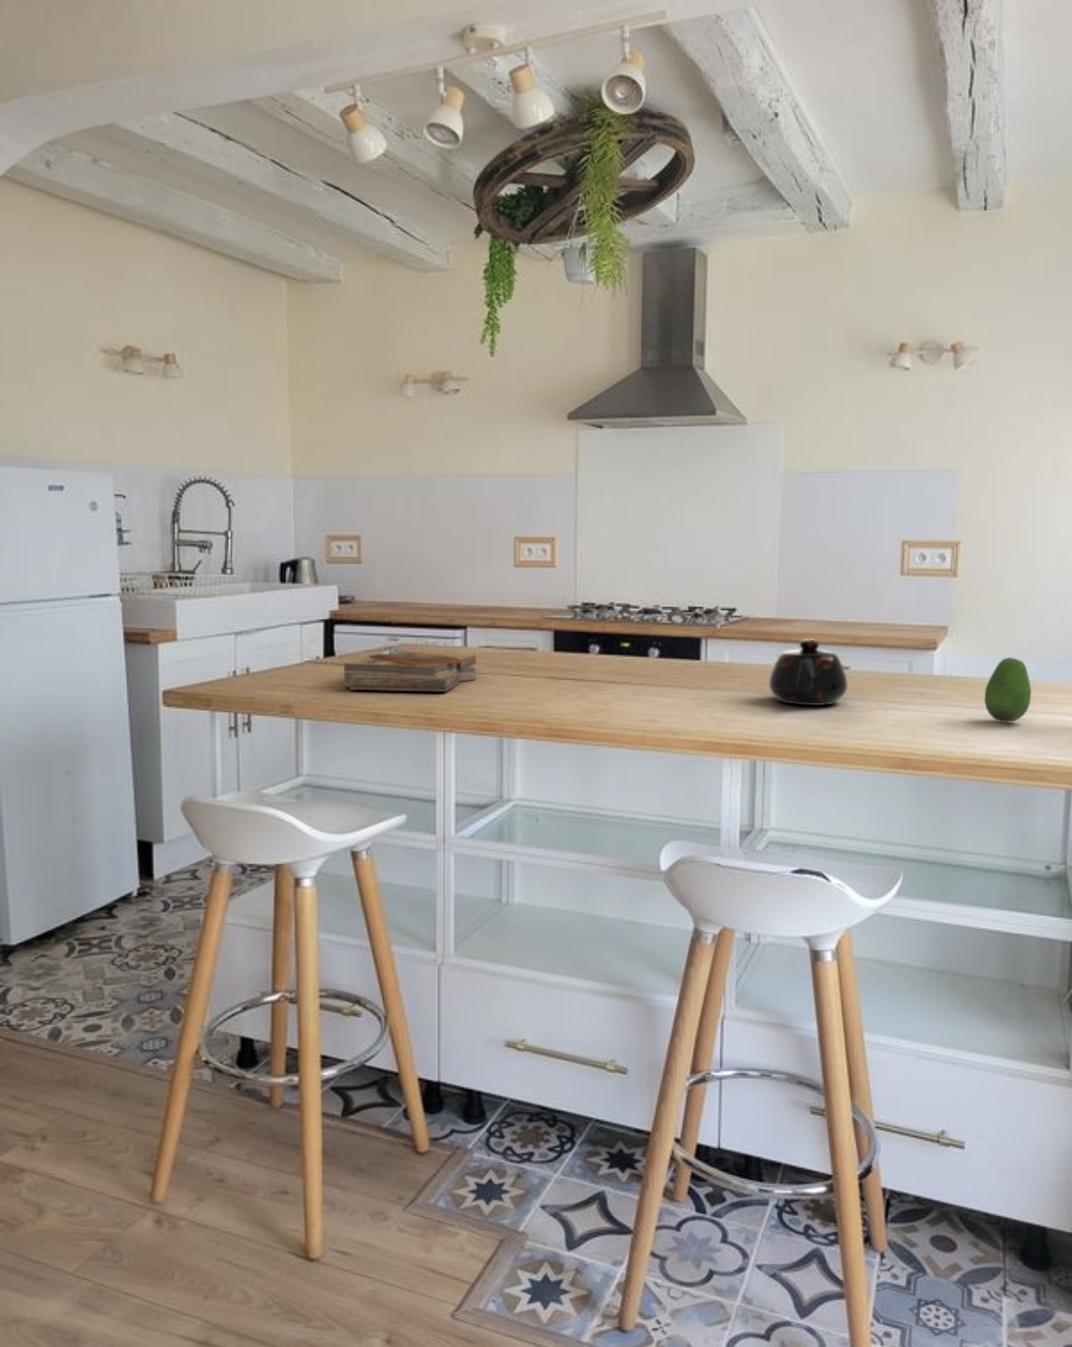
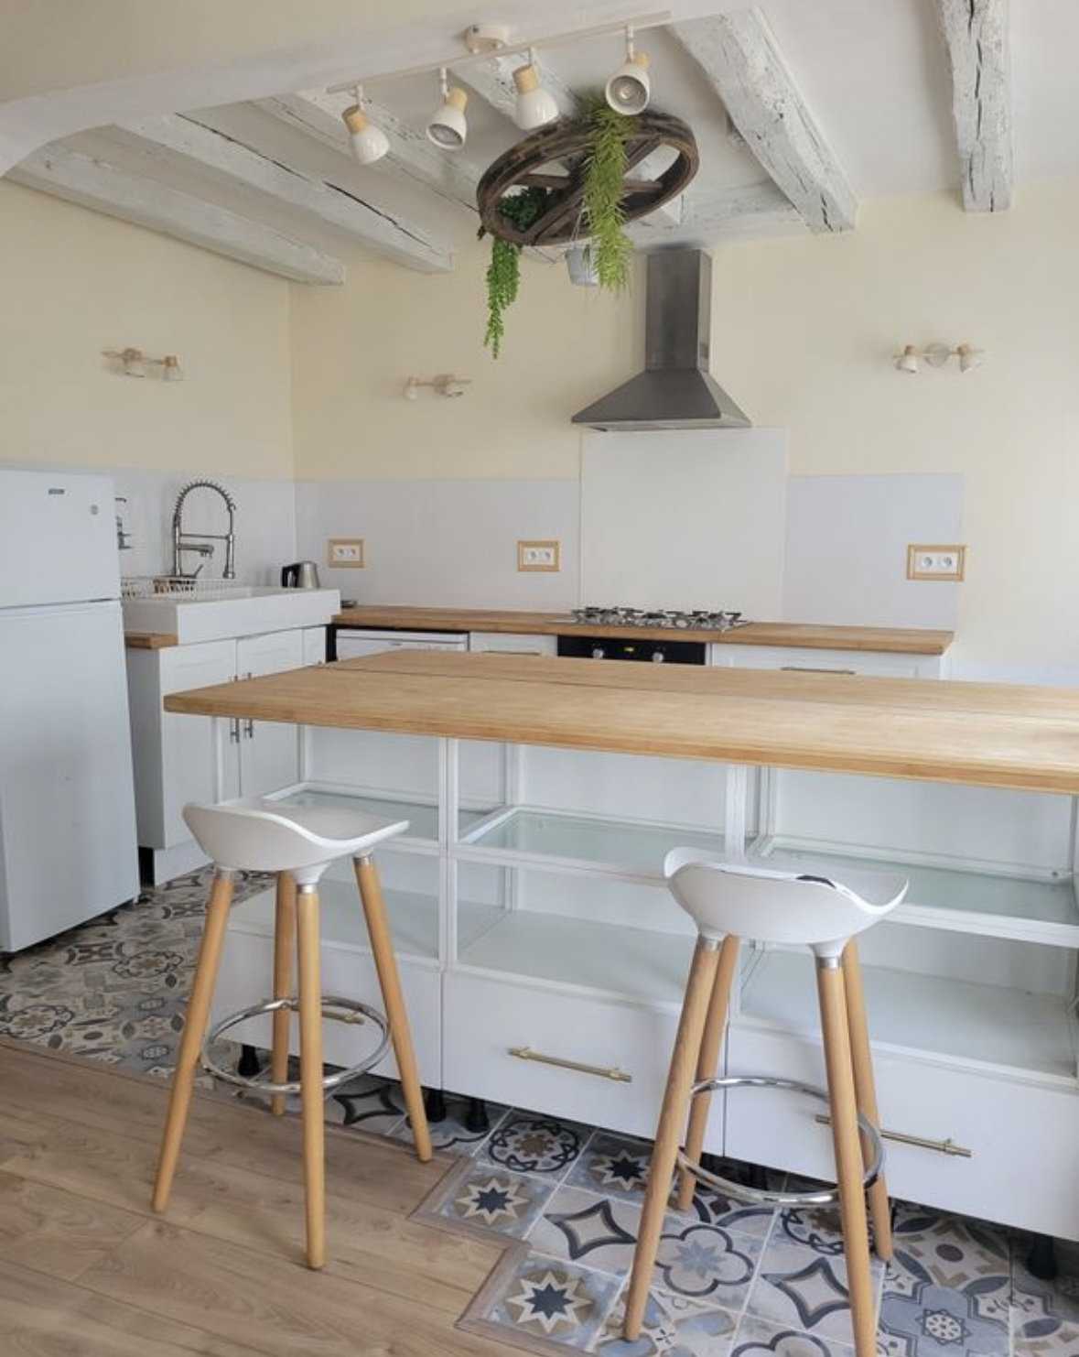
- fruit [983,656,1032,724]
- clipboard [342,646,477,692]
- teapot [768,639,849,706]
